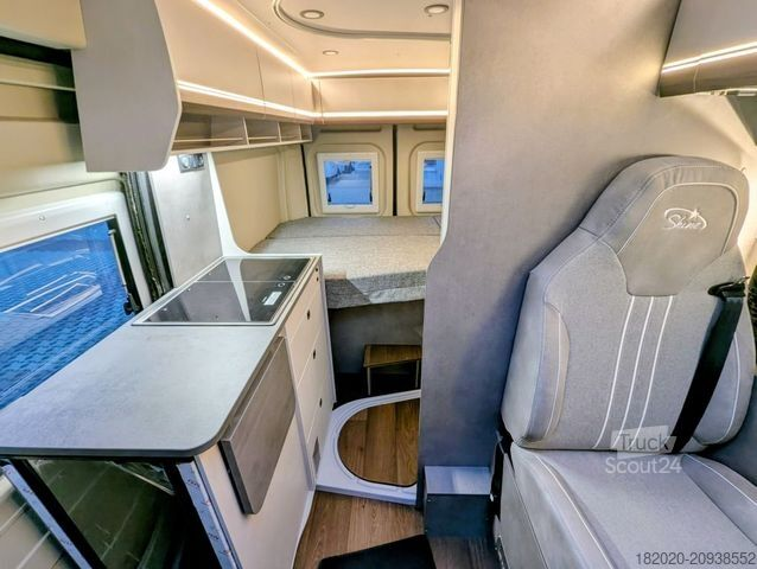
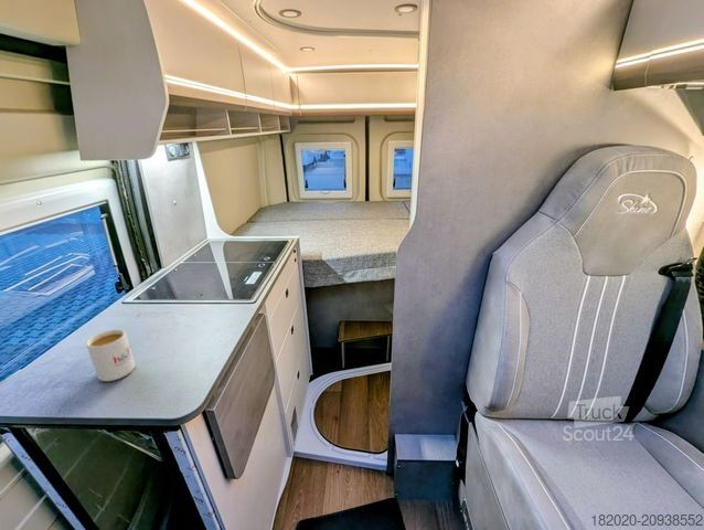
+ mug [85,328,136,382]
